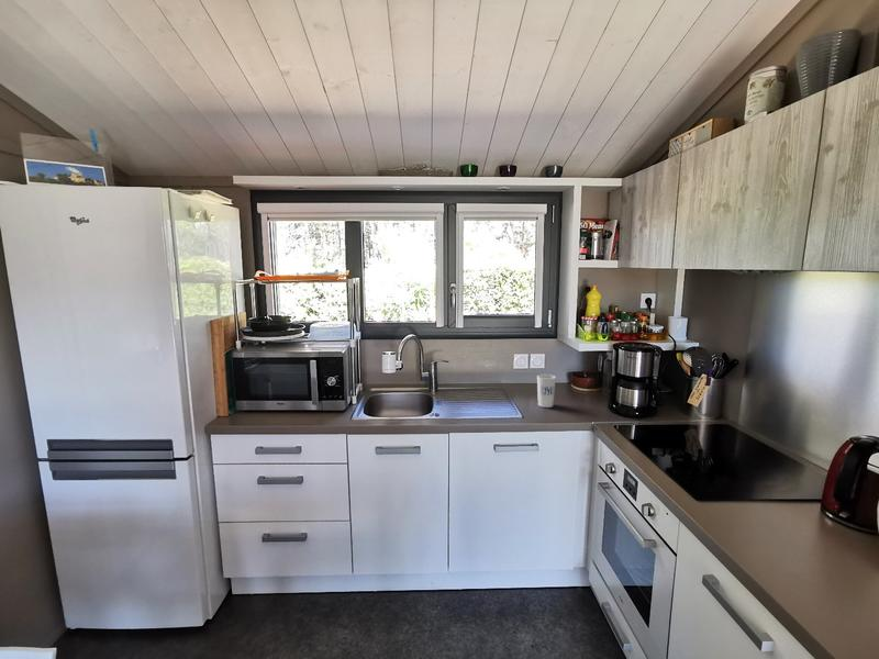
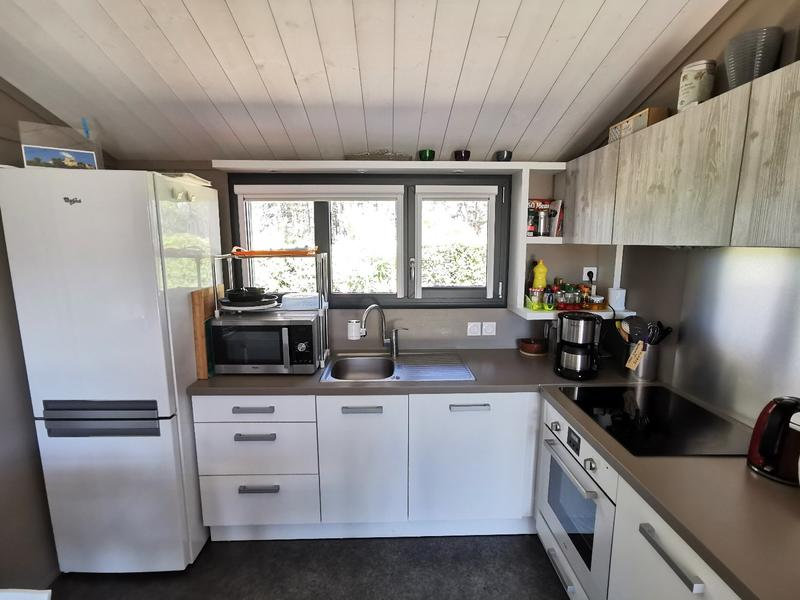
- cup [536,373,557,409]
